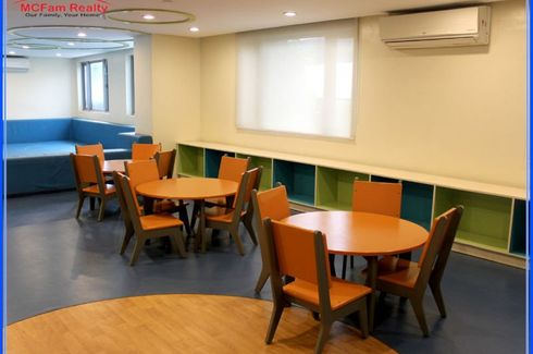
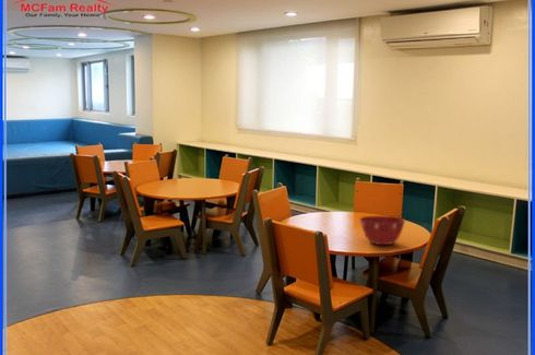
+ mixing bowl [358,215,406,246]
